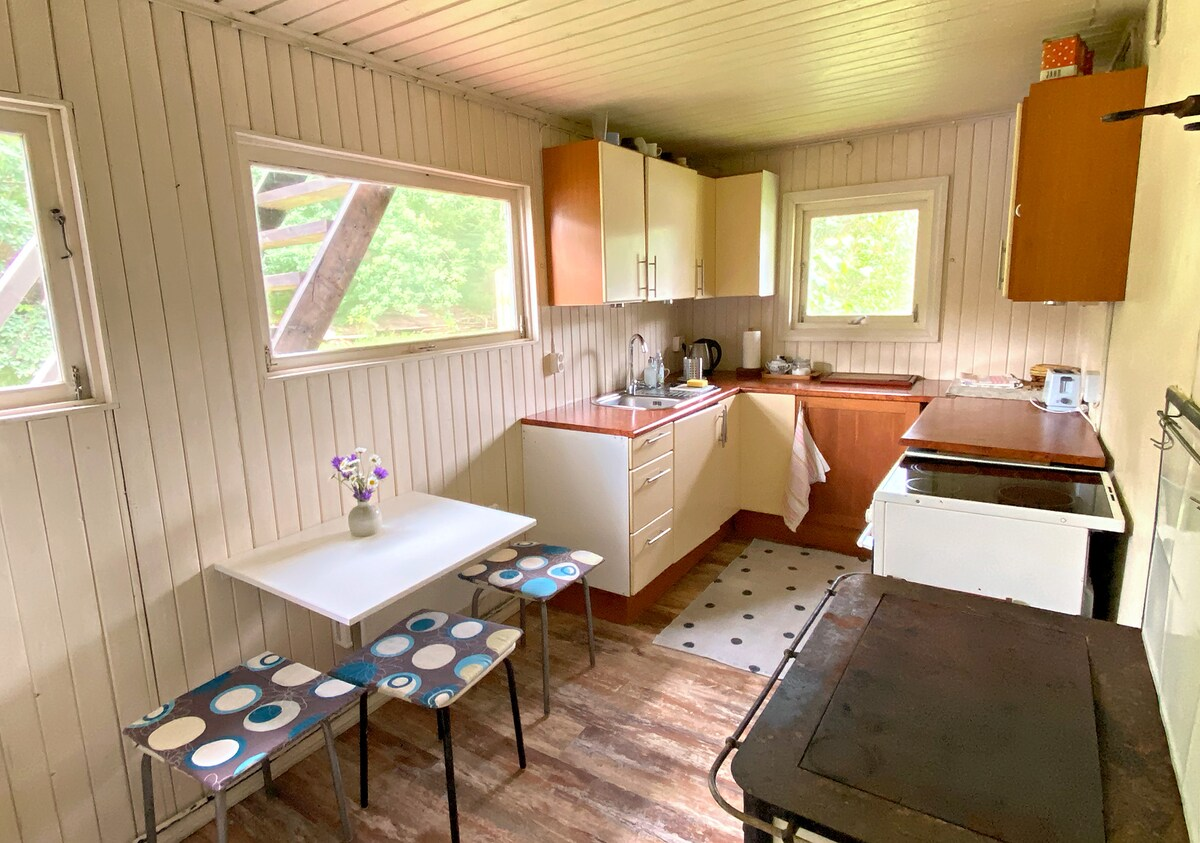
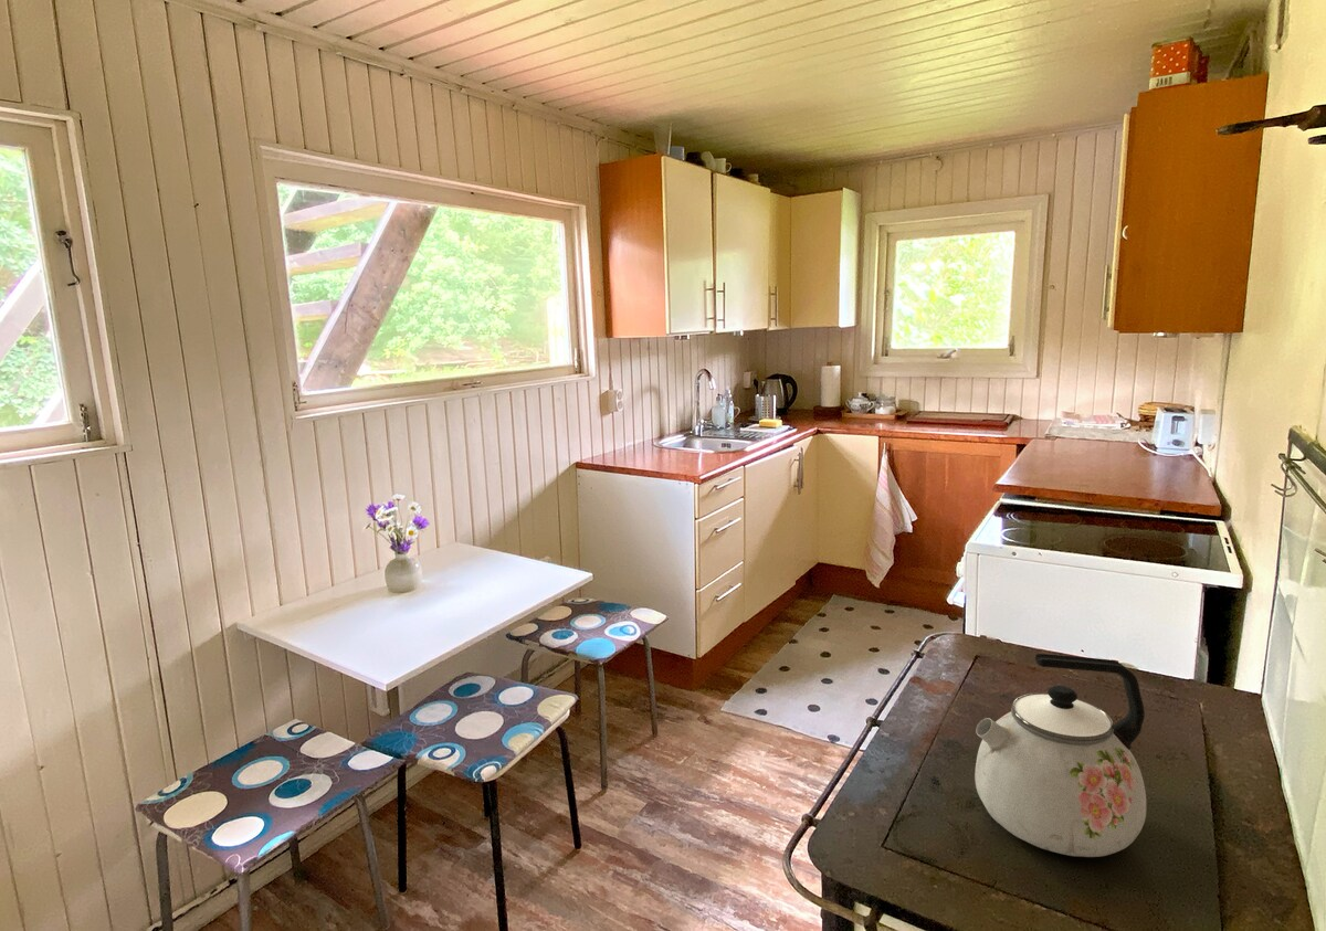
+ kettle [974,653,1147,858]
